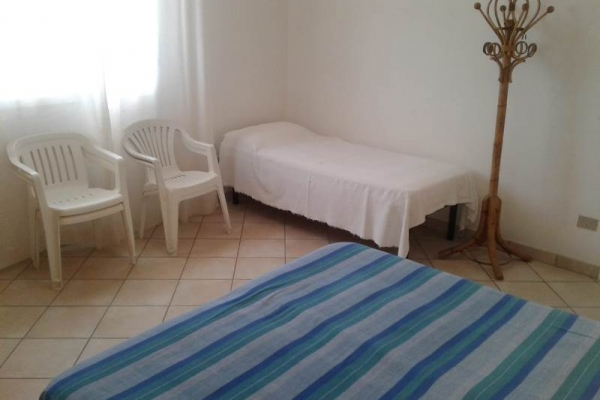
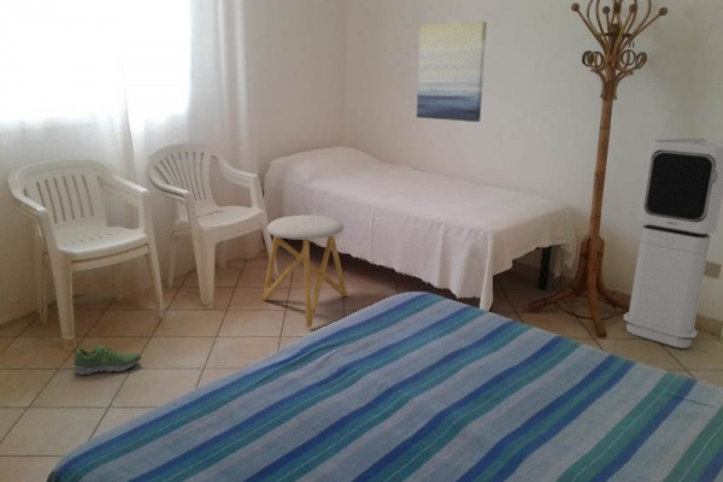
+ wall art [416,20,488,123]
+ shoe [71,343,142,376]
+ stool [261,213,348,329]
+ air purifier [622,137,723,349]
